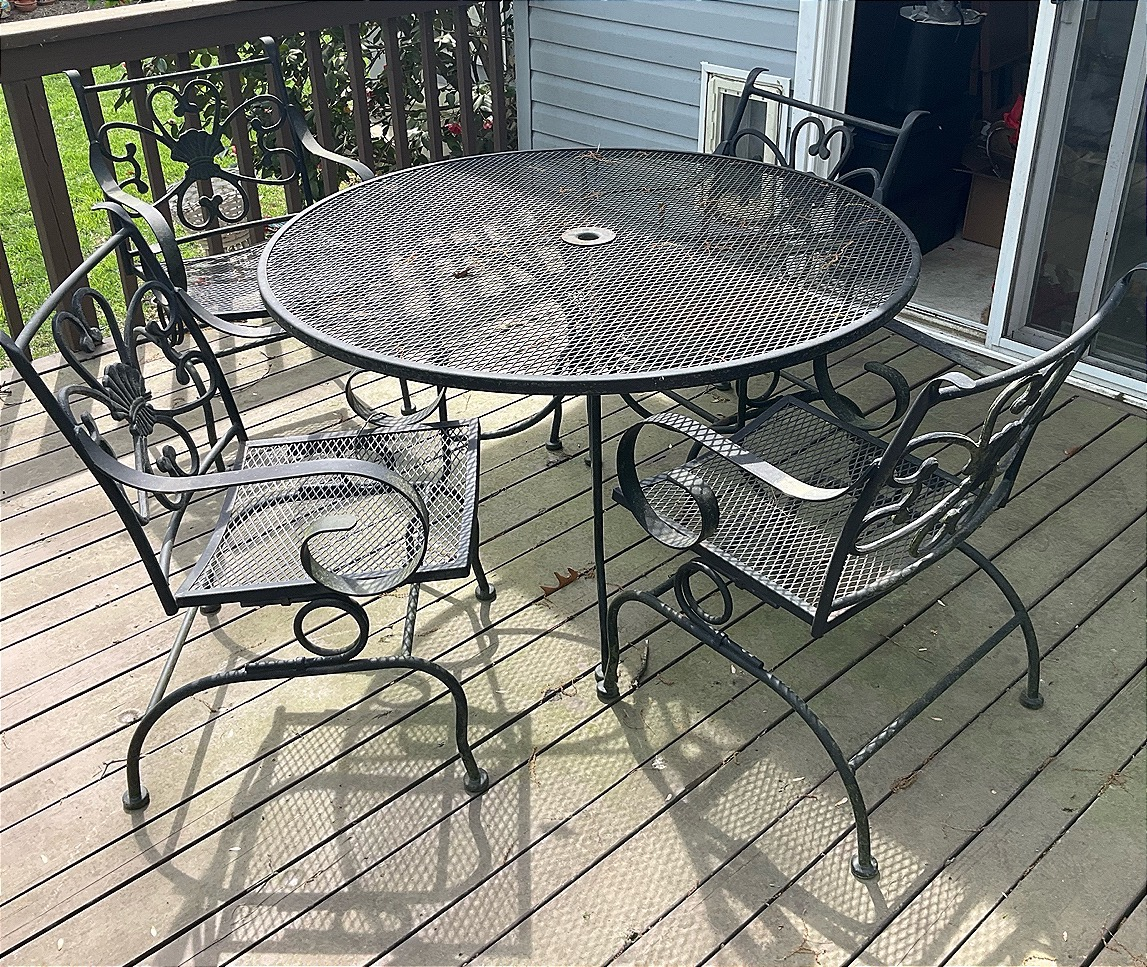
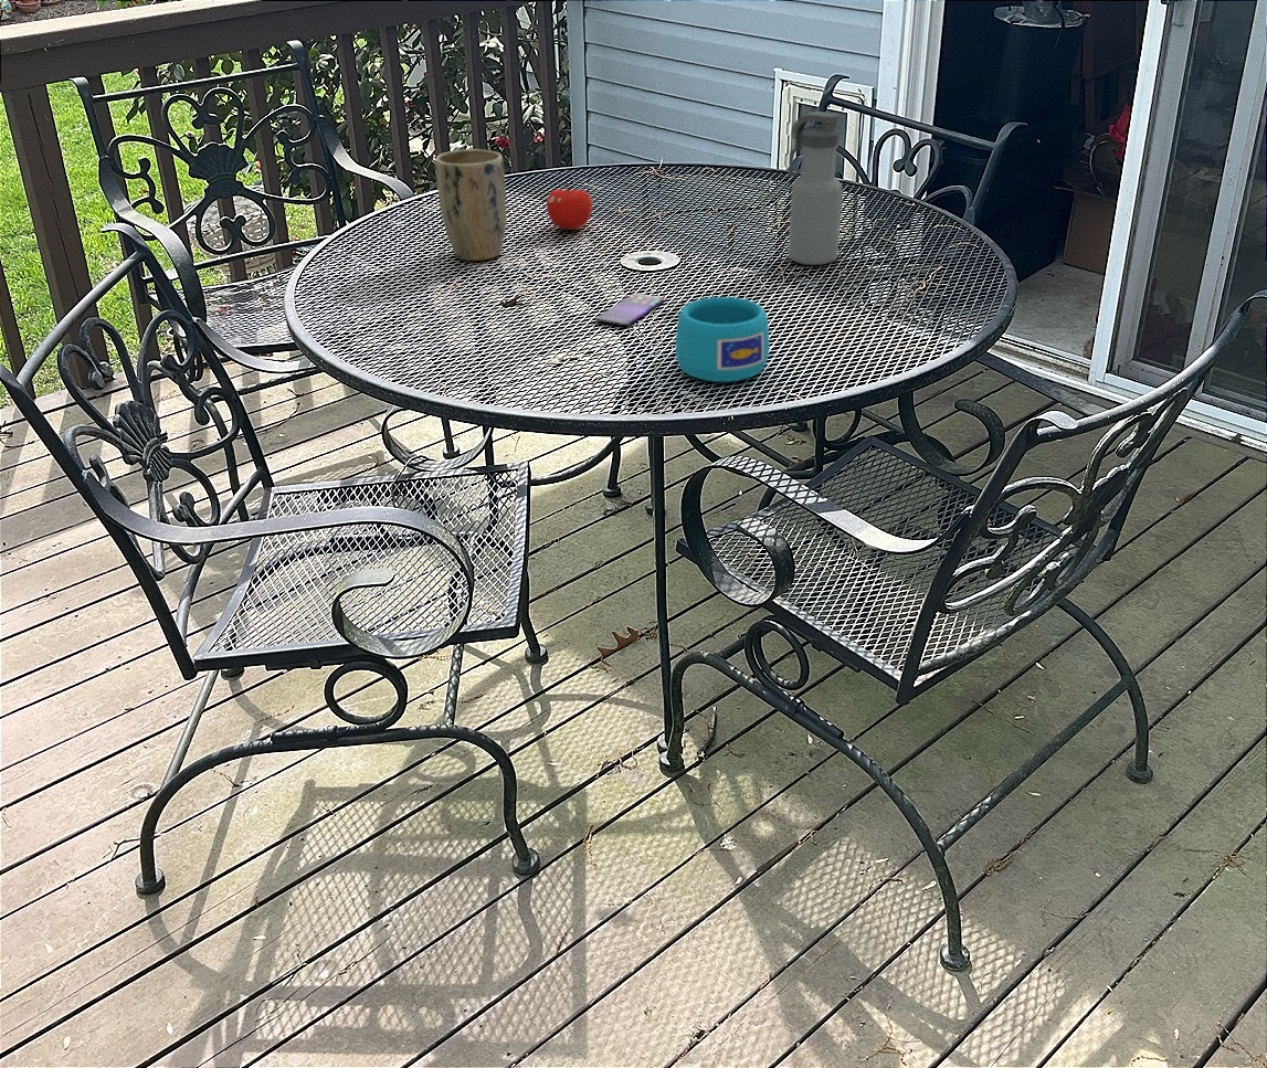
+ smartphone [593,292,665,327]
+ water bottle [788,110,843,266]
+ cup [675,296,770,383]
+ plant pot [434,148,507,262]
+ fruit [546,181,593,231]
